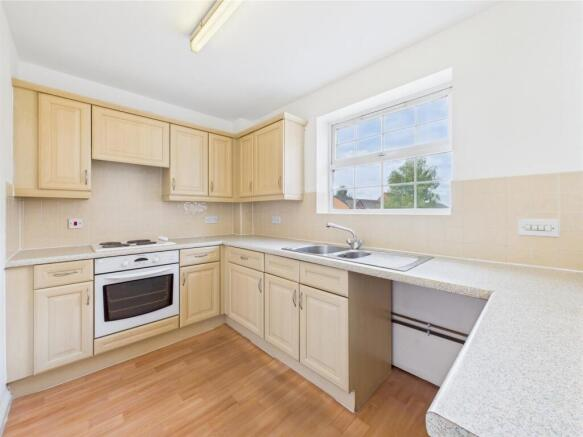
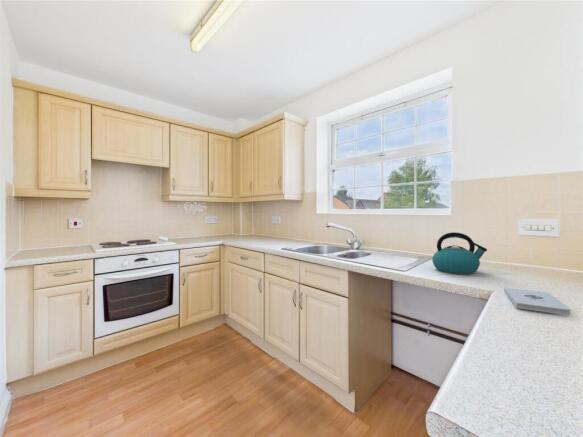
+ kettle [431,231,488,275]
+ notepad [503,287,572,316]
